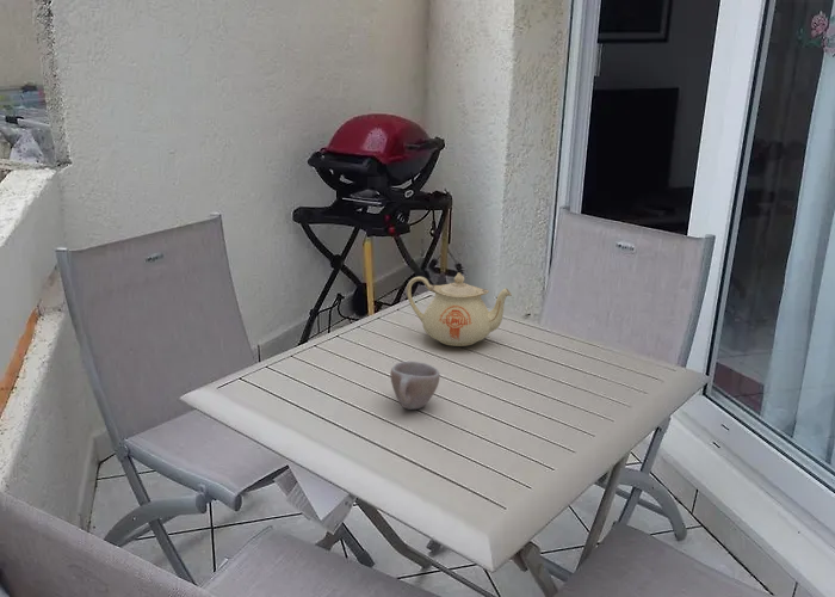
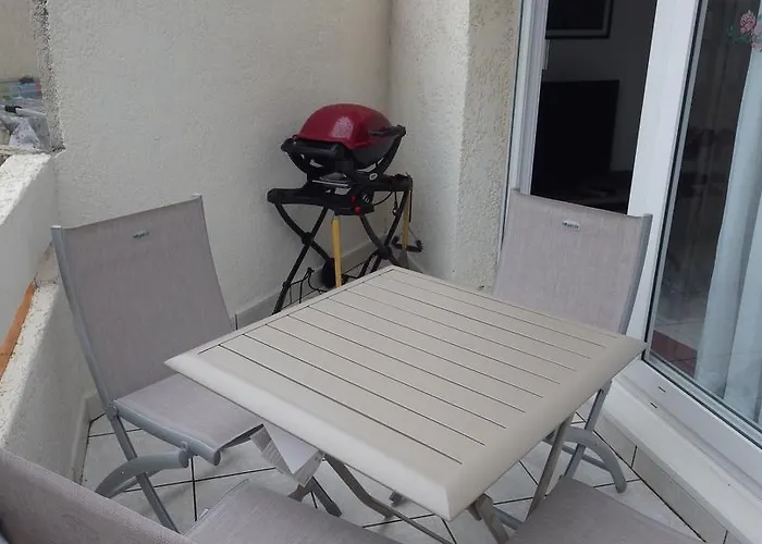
- cup [390,361,441,411]
- teapot [406,271,513,347]
